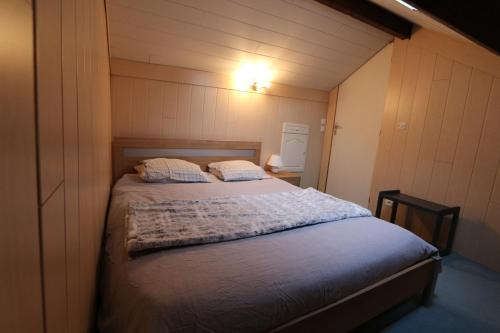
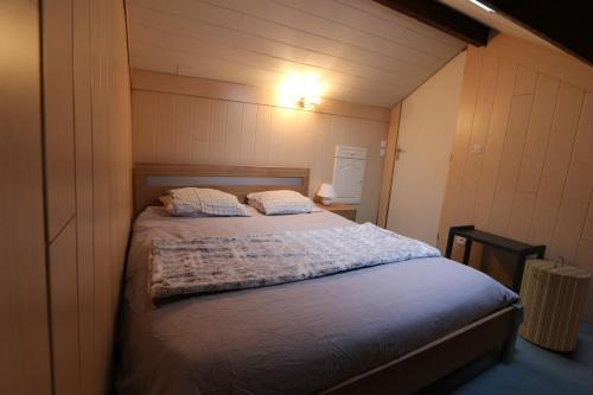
+ laundry hamper [517,255,593,352]
